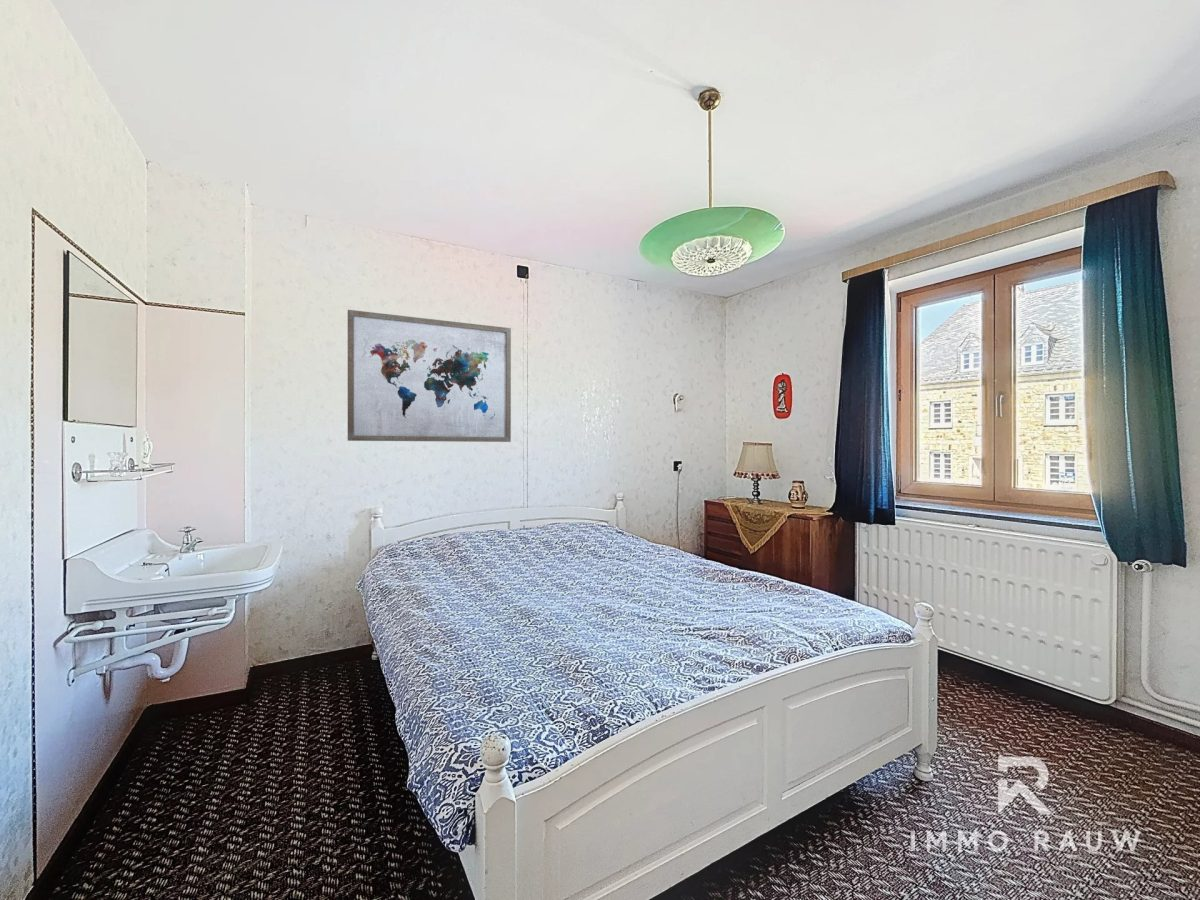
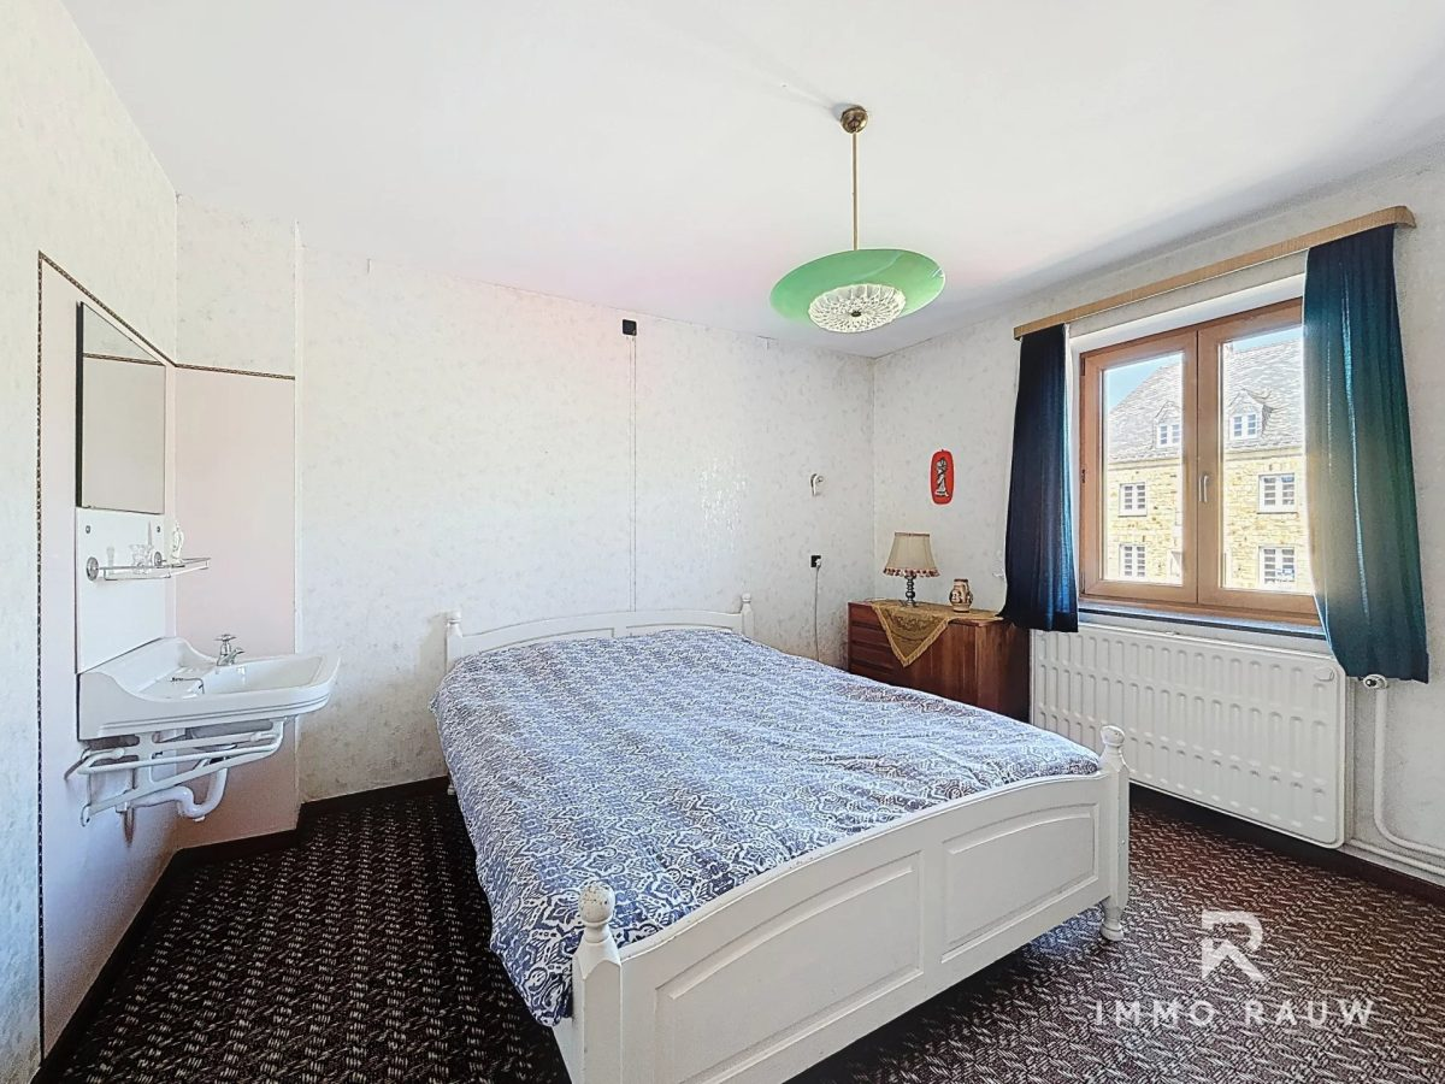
- wall art [347,309,512,443]
